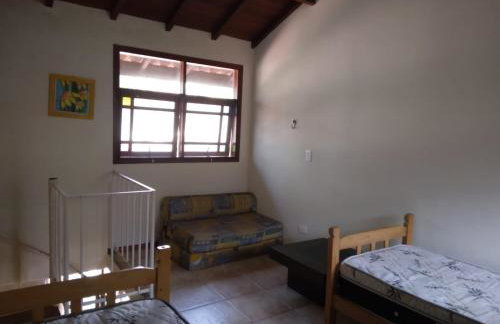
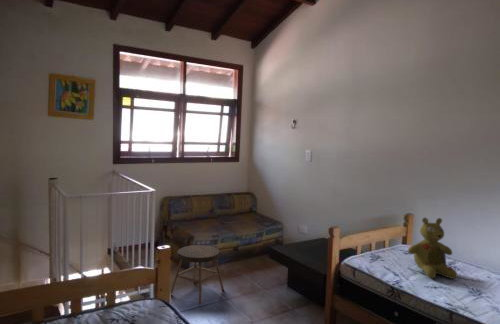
+ stuffed bear [407,217,458,280]
+ stool [170,244,225,305]
